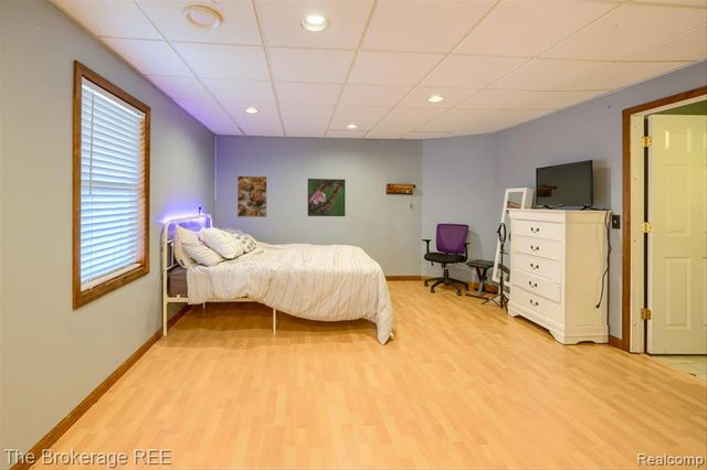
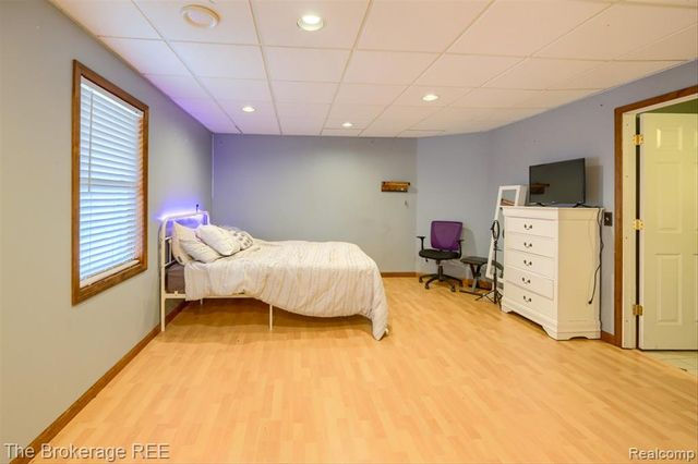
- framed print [307,178,346,217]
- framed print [236,174,268,218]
